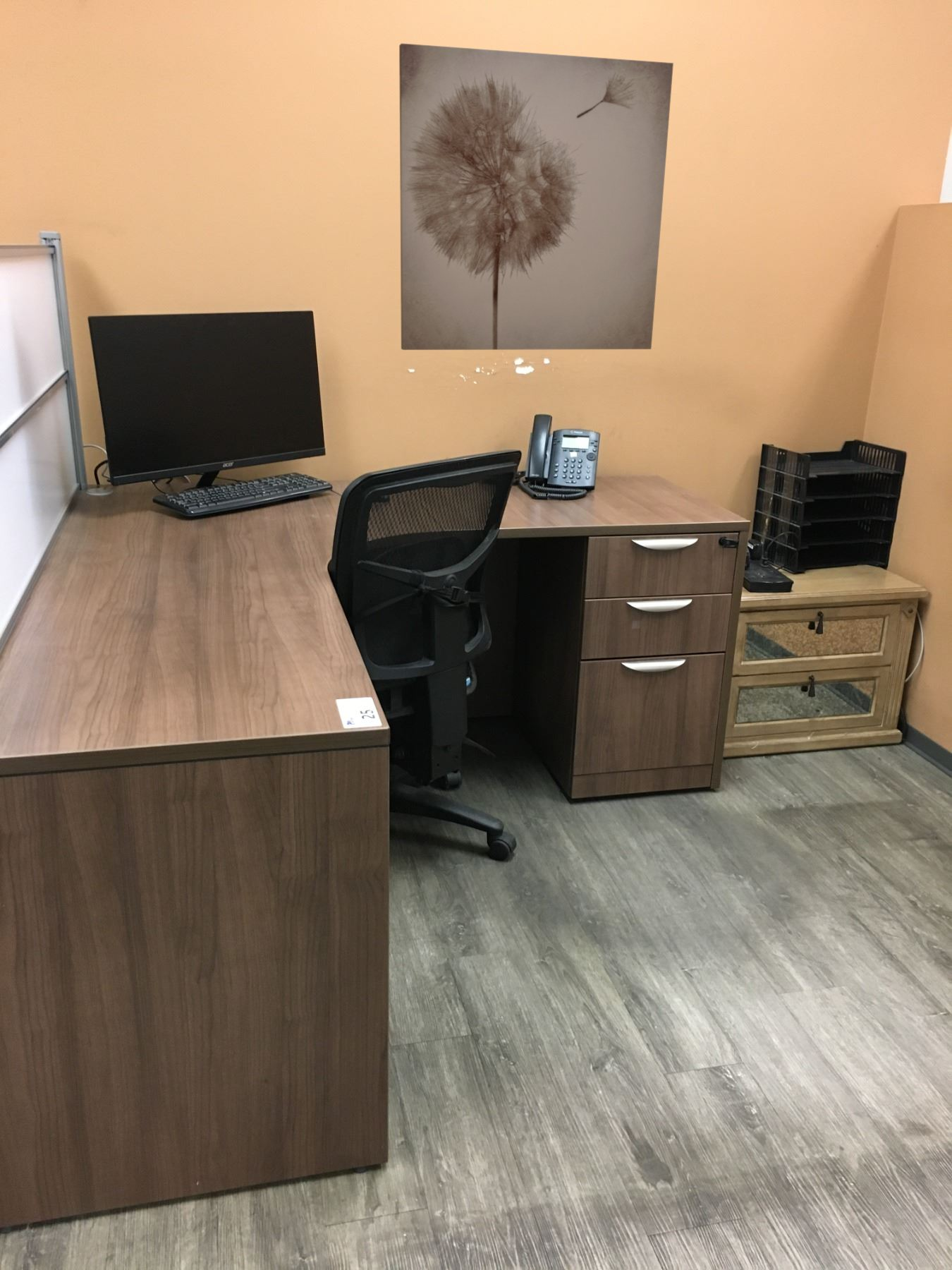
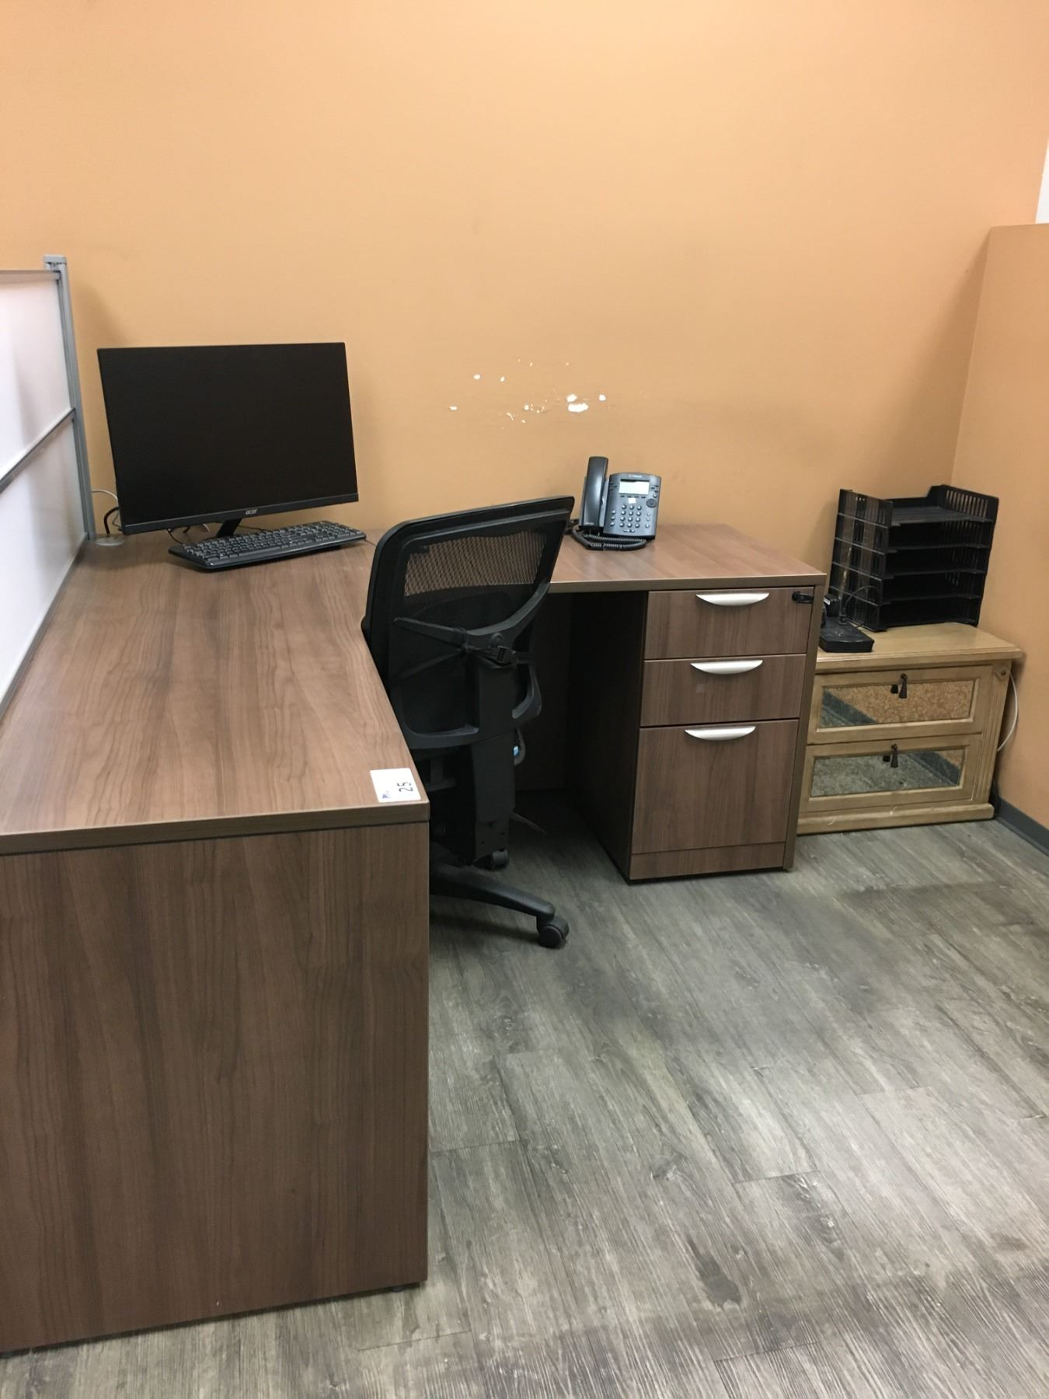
- wall art [398,42,674,351]
